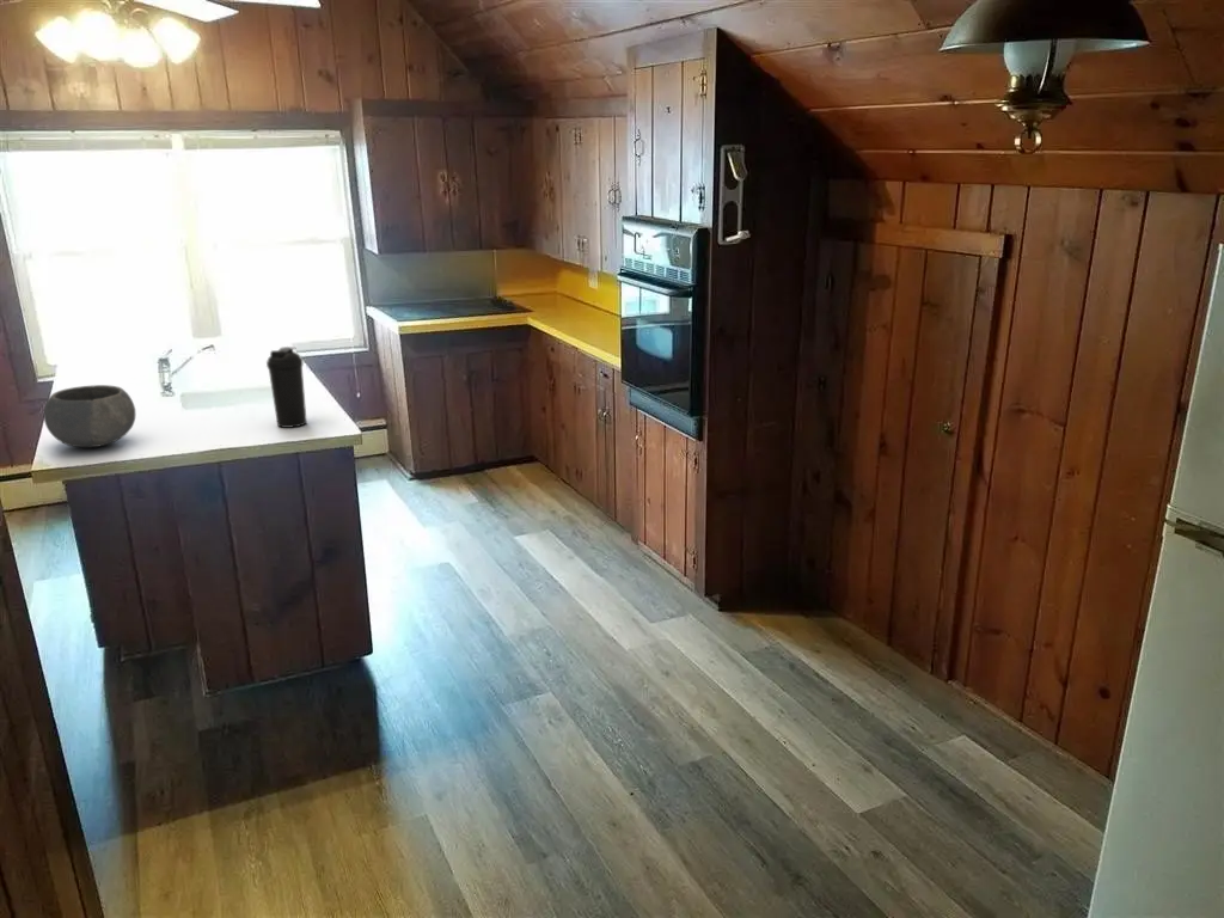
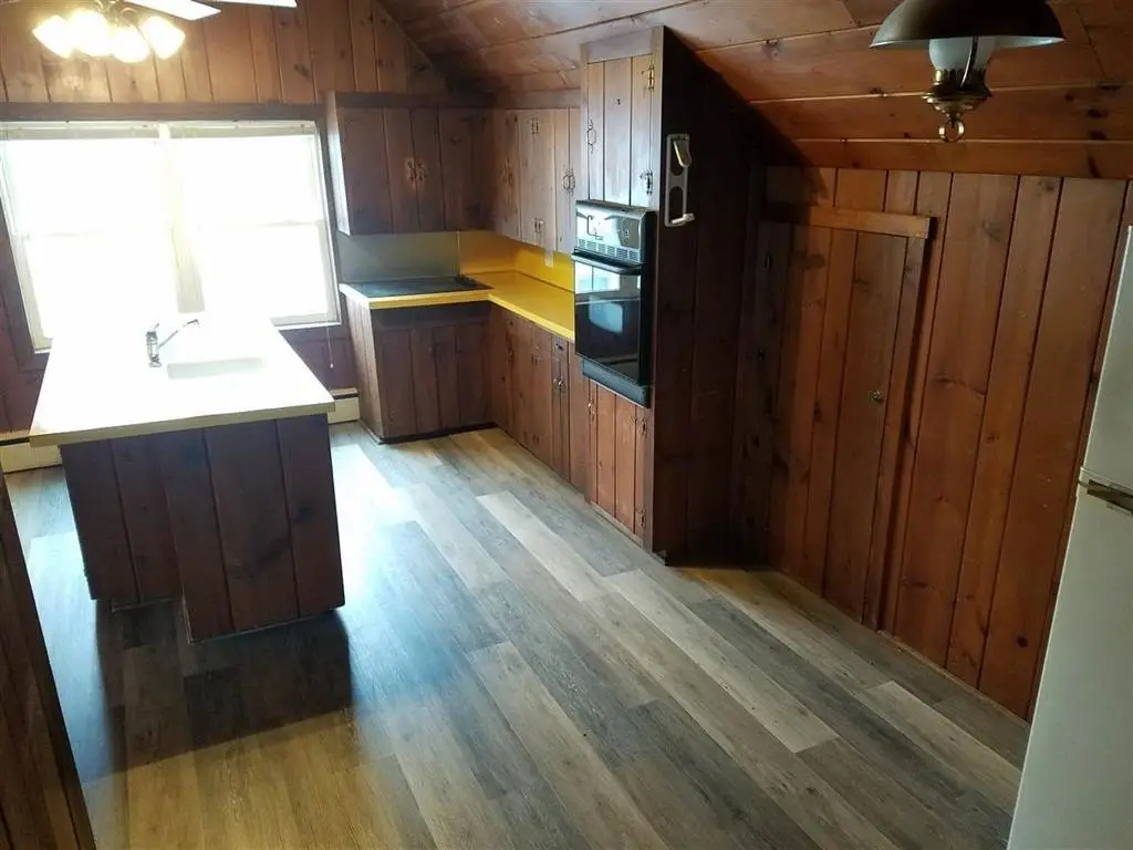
- bowl [43,384,136,448]
- water bottle [265,345,308,429]
